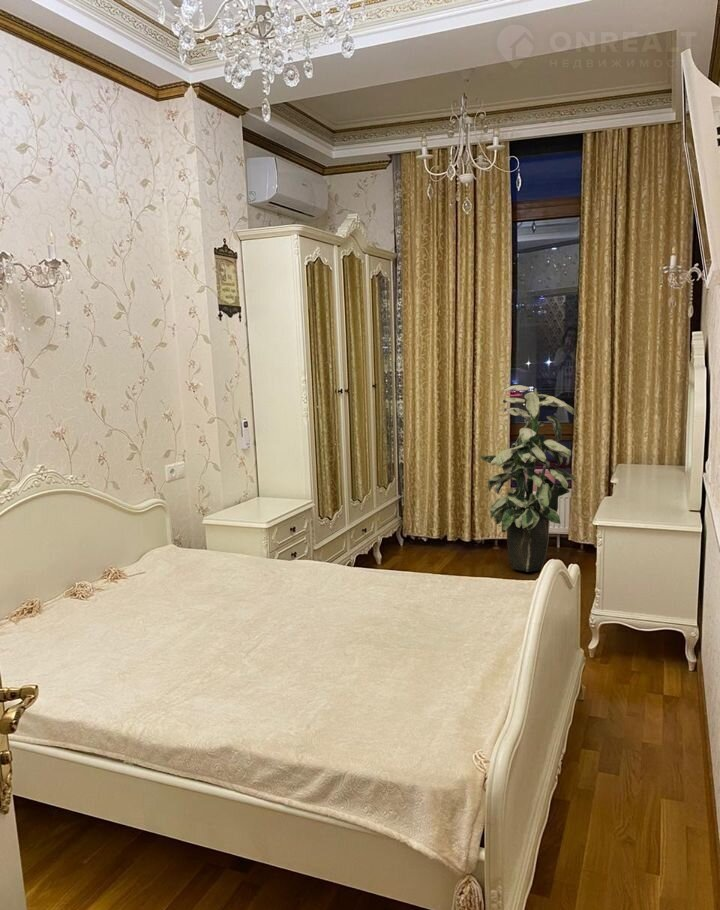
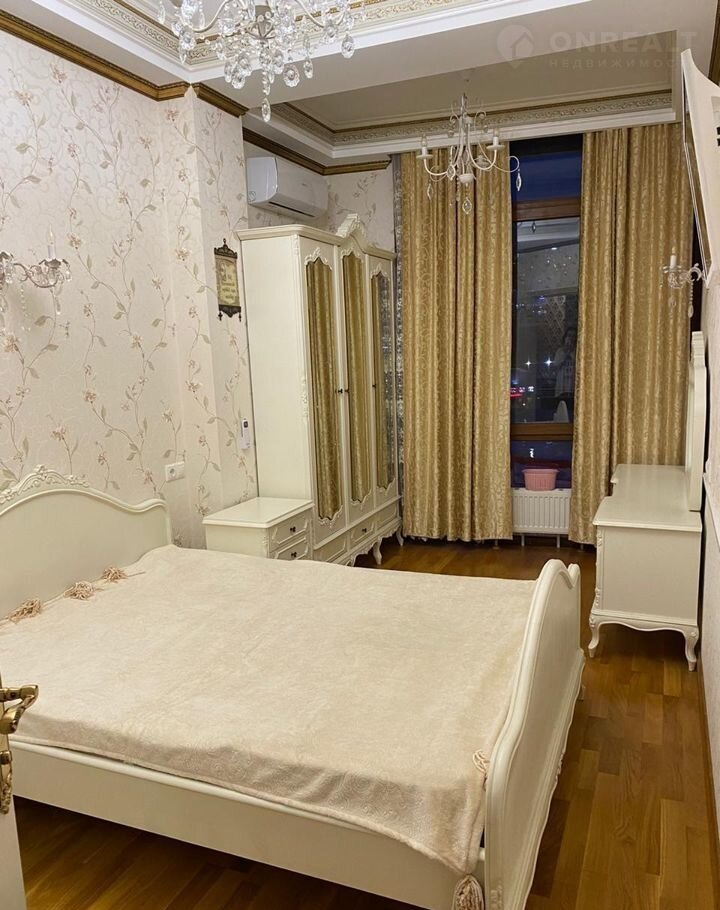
- indoor plant [478,384,576,573]
